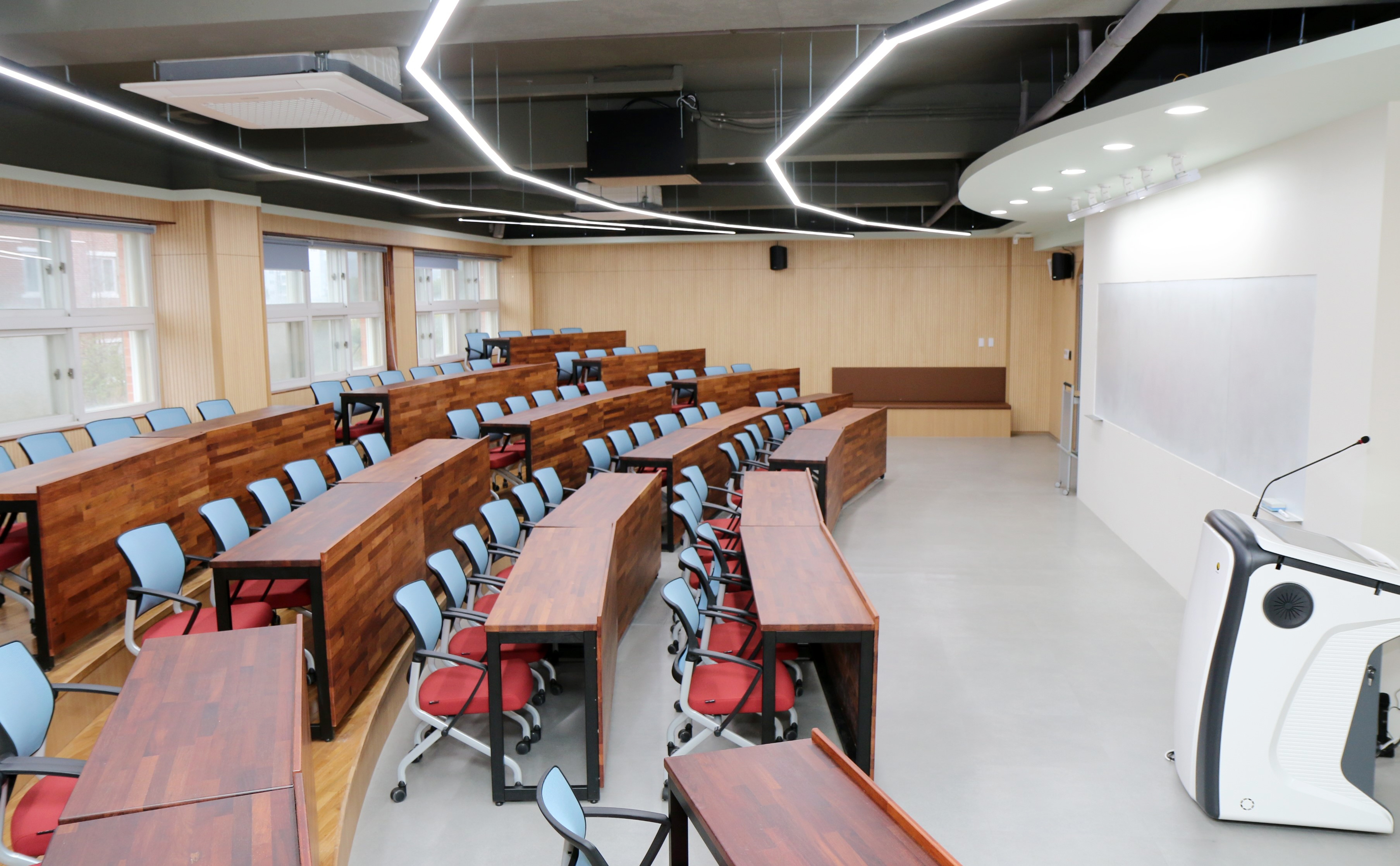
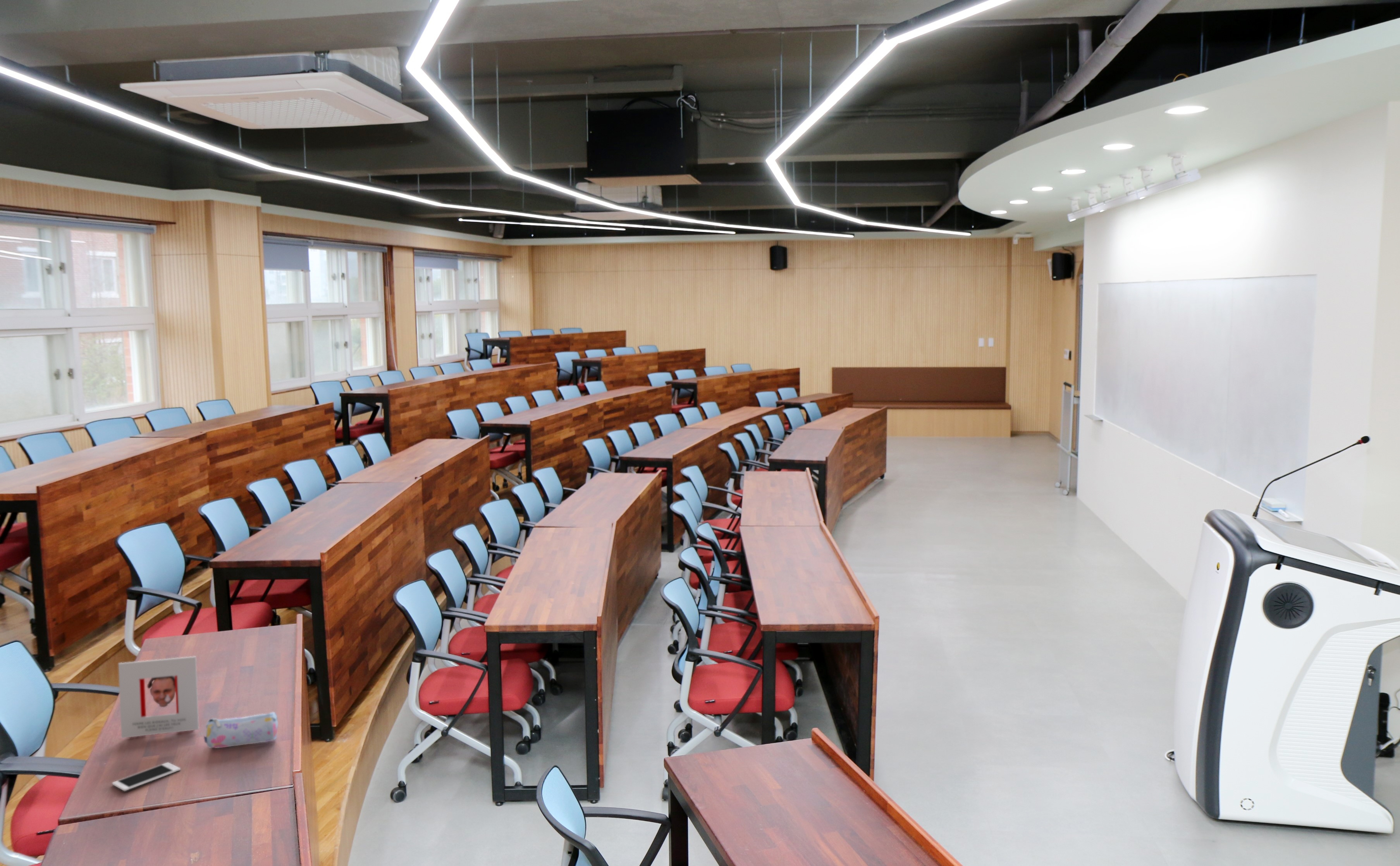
+ cell phone [112,762,181,792]
+ pencil case [203,712,279,749]
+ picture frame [118,656,200,739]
